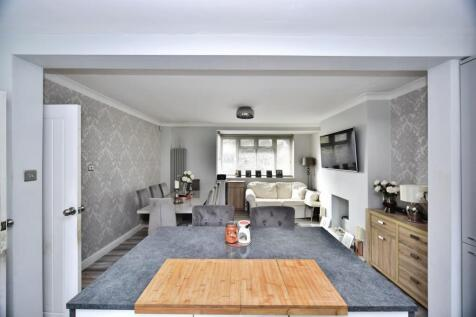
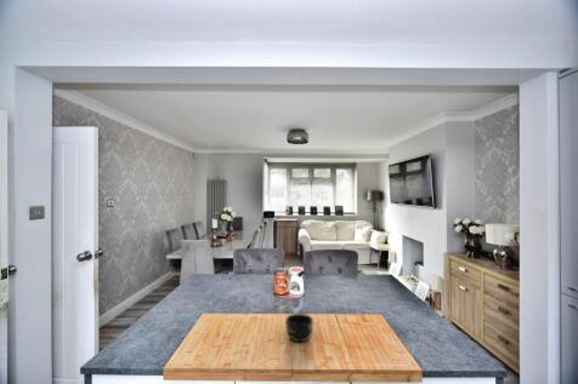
+ mug [284,313,314,343]
